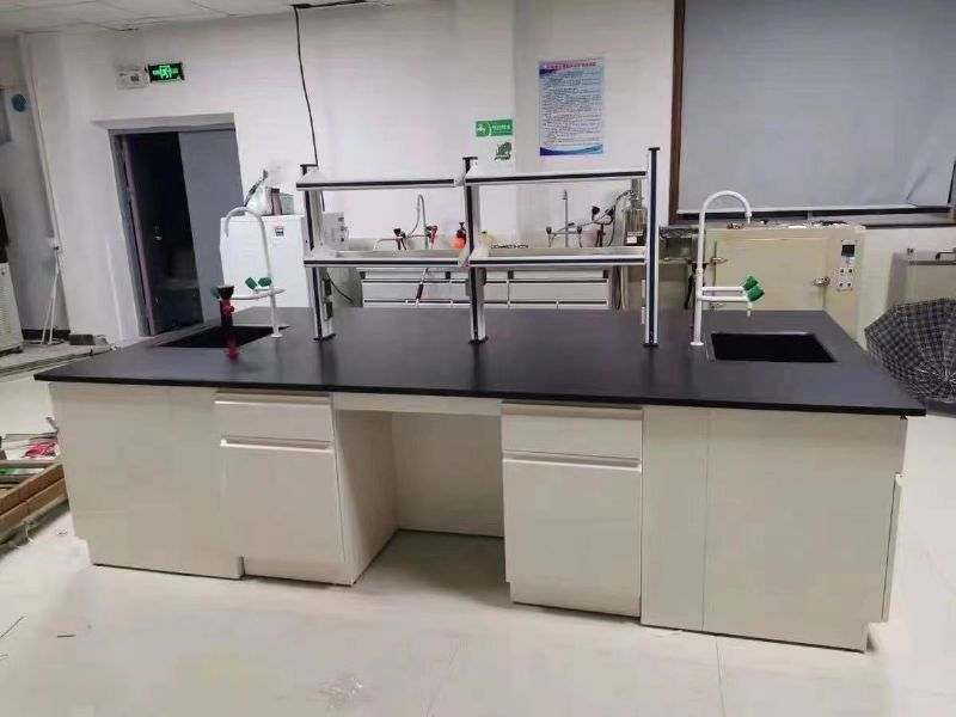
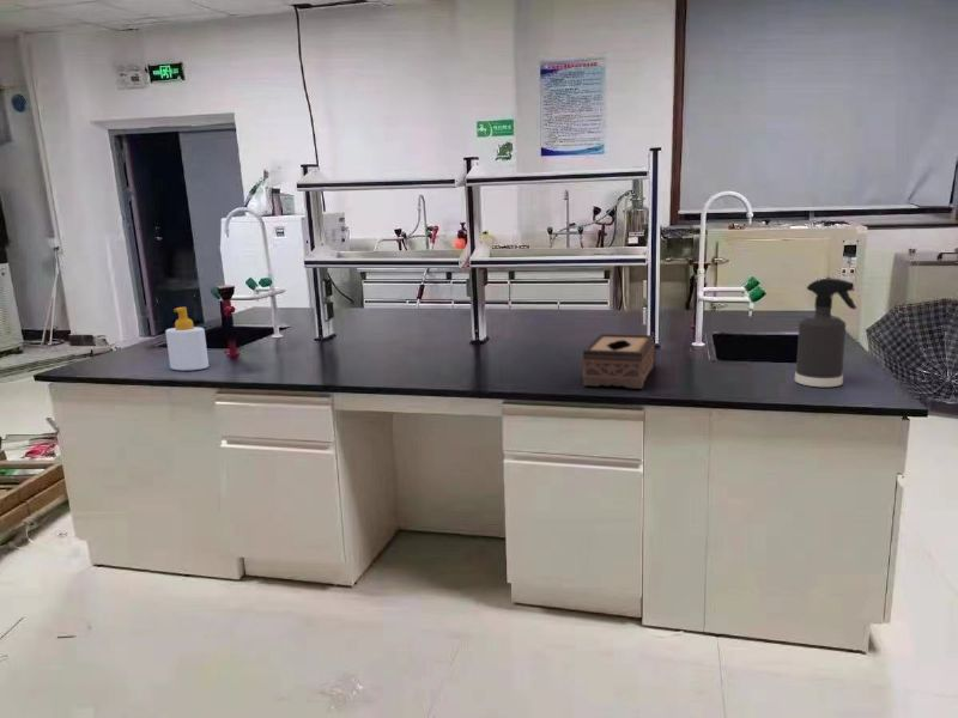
+ tissue box [581,333,655,390]
+ spray bottle [794,278,857,388]
+ soap bottle [164,306,210,371]
